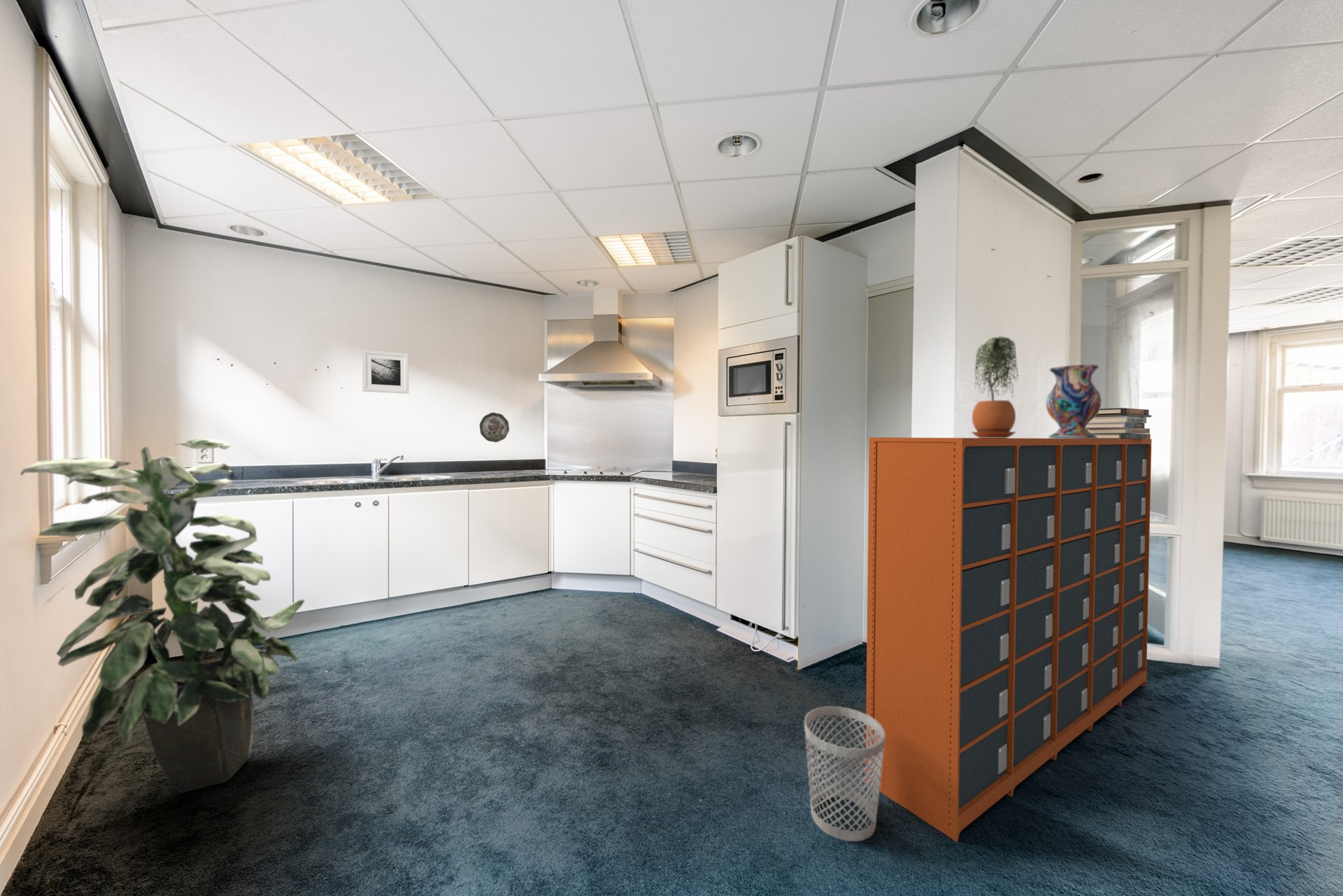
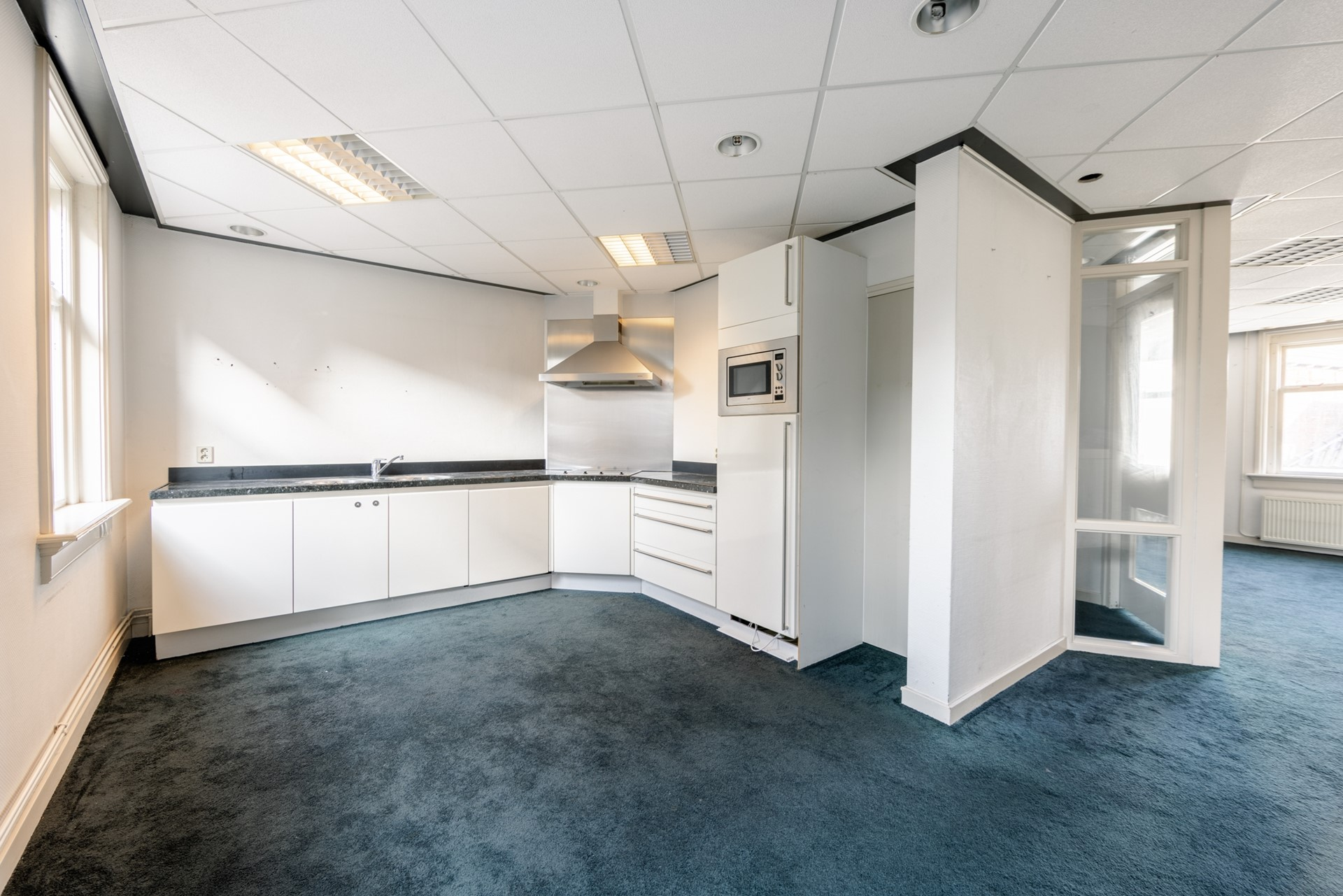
- potted plant [970,336,1019,438]
- decorative plate [479,412,510,443]
- book stack [1086,407,1152,439]
- storage cabinet [865,436,1152,842]
- indoor plant [20,438,306,794]
- vase [1045,364,1102,439]
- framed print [362,349,409,394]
- wastebasket [804,706,885,842]
